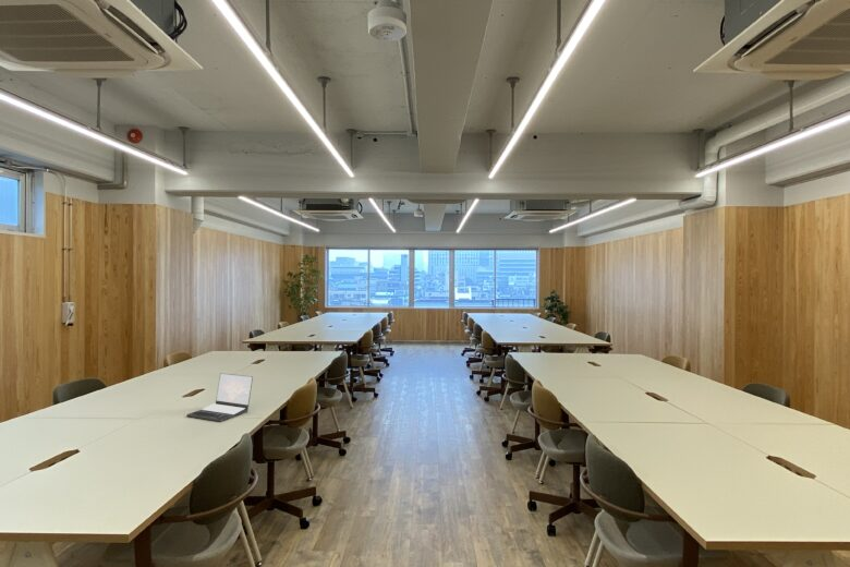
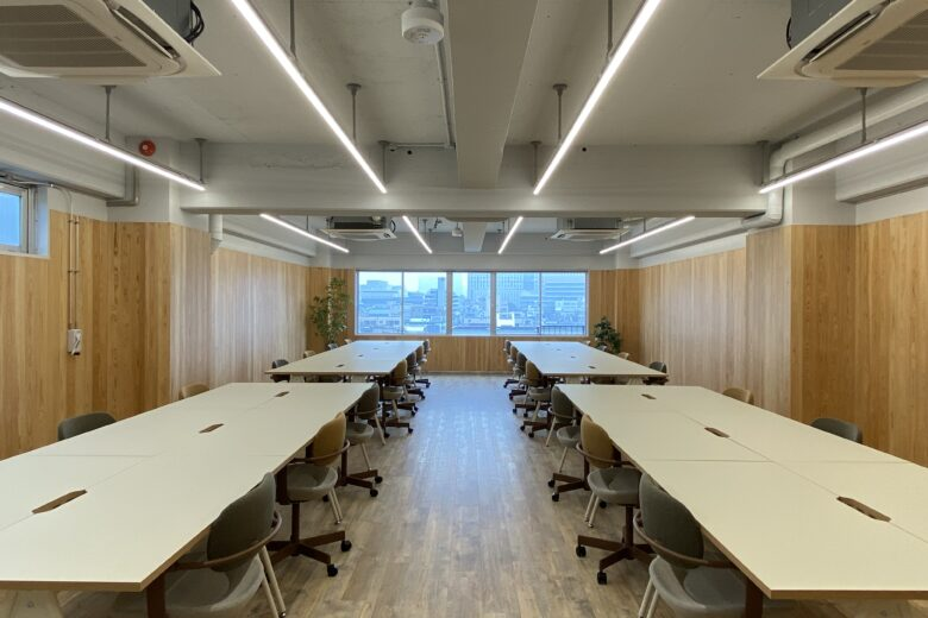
- laptop [185,372,254,423]
